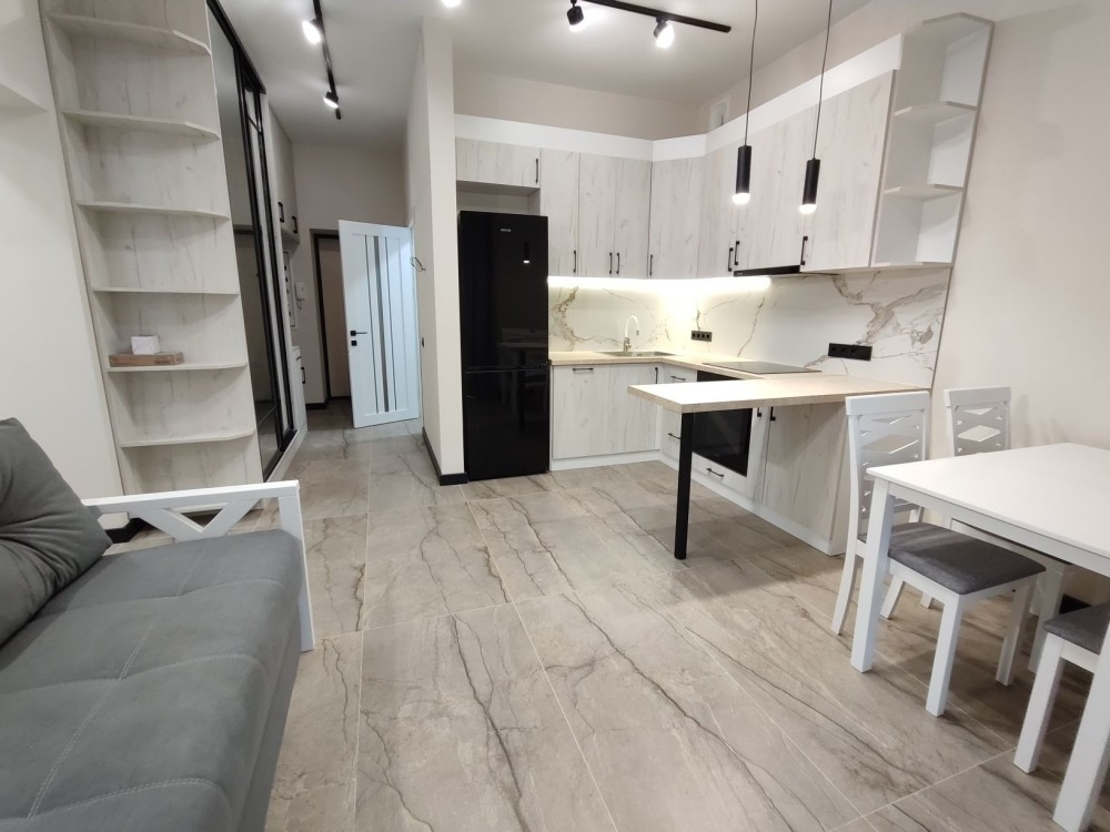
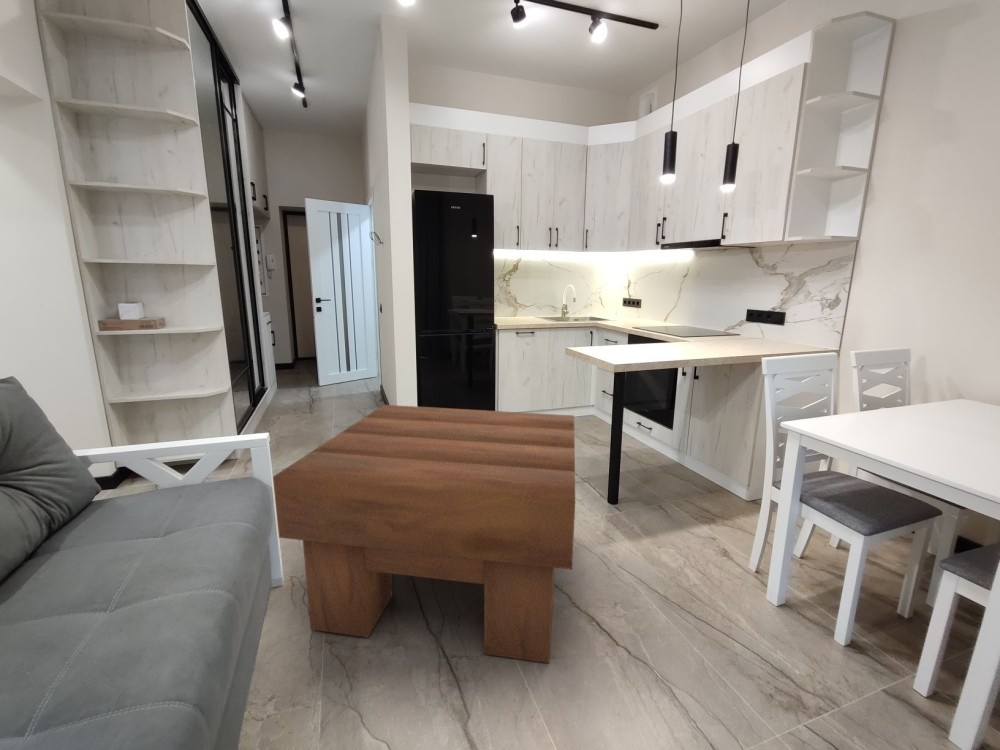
+ coffee table [272,404,576,664]
